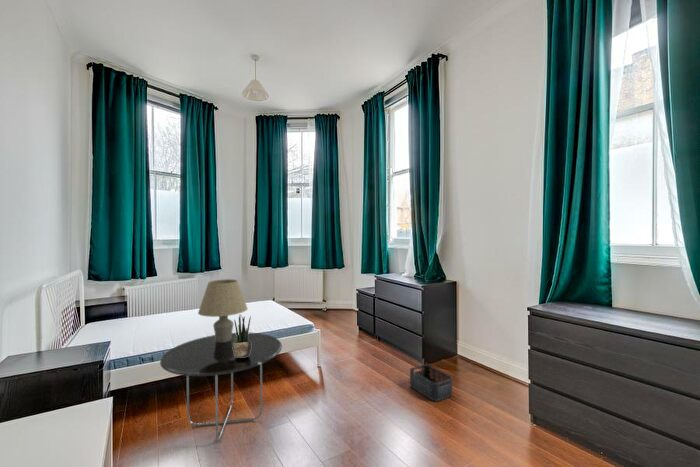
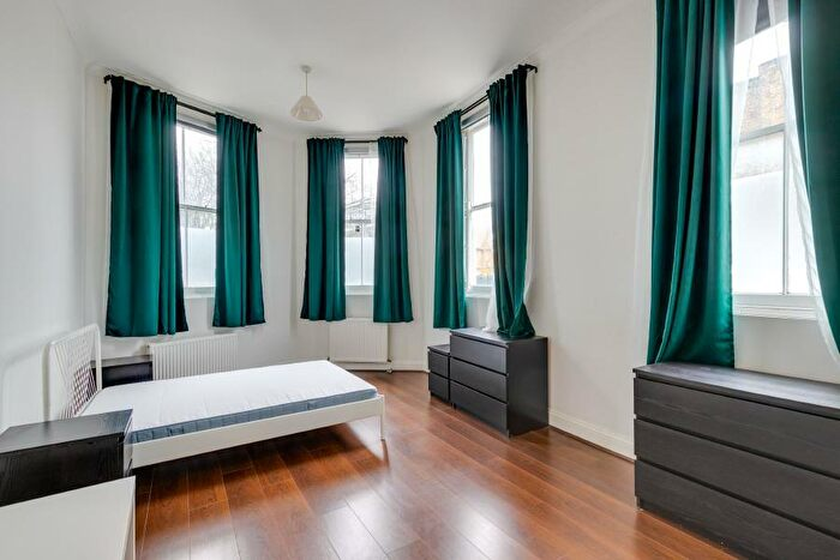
- storage bin [409,363,453,402]
- potted plant [233,314,252,357]
- side table [159,332,283,442]
- table lamp [197,278,249,342]
